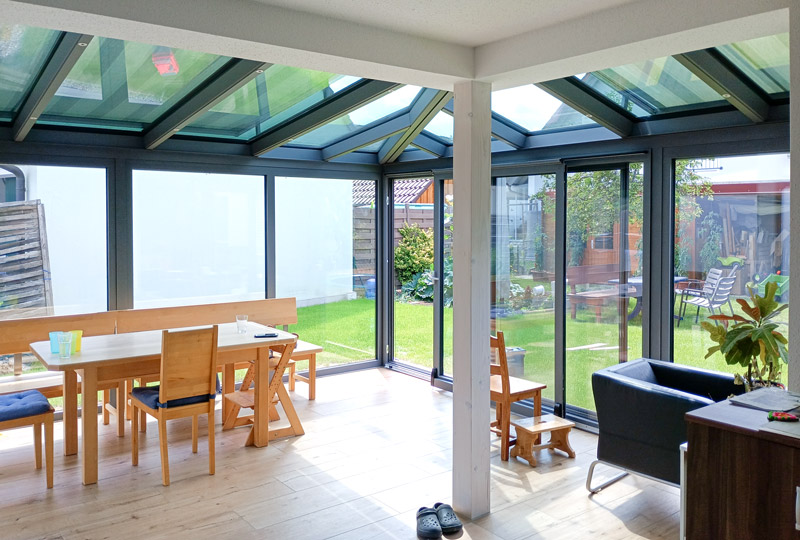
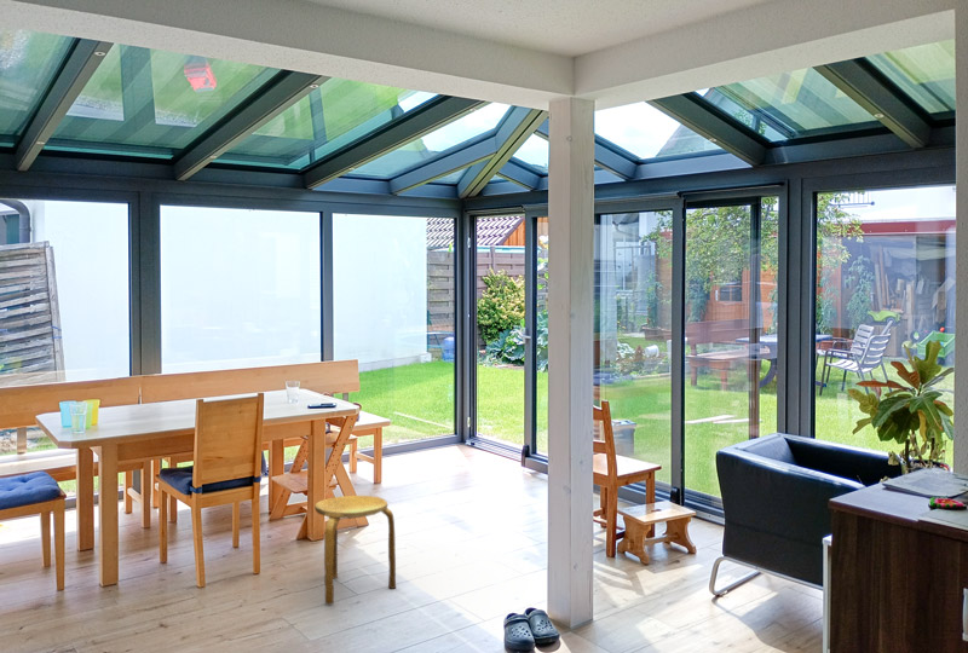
+ stool [313,495,397,606]
